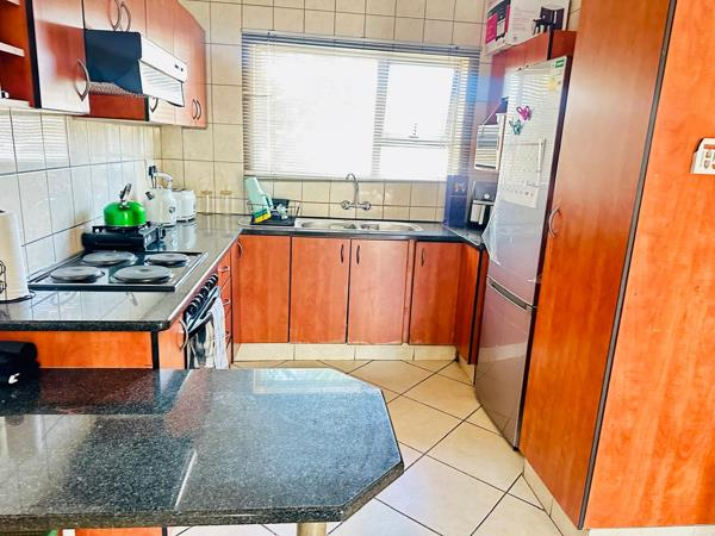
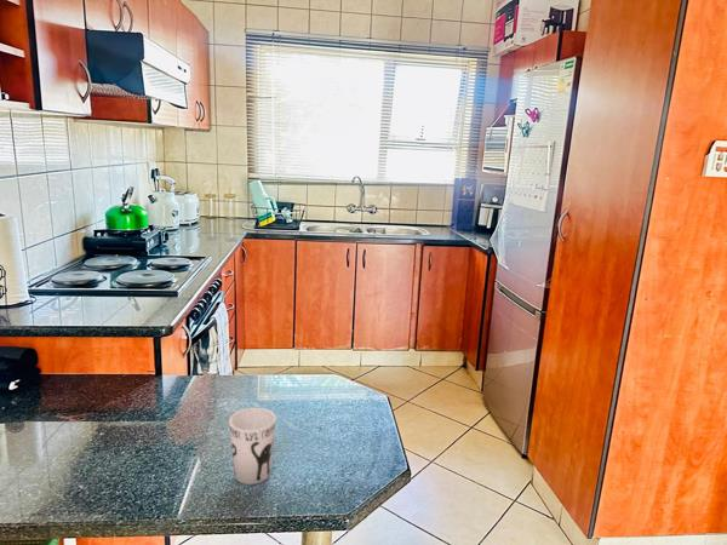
+ cup [228,407,276,486]
